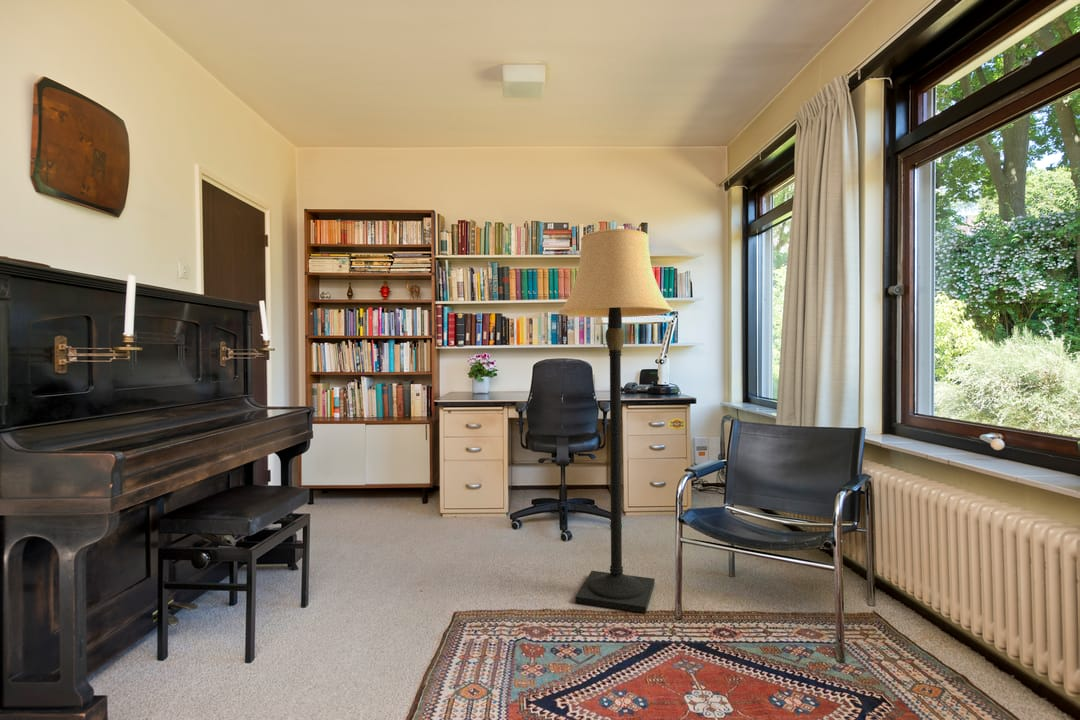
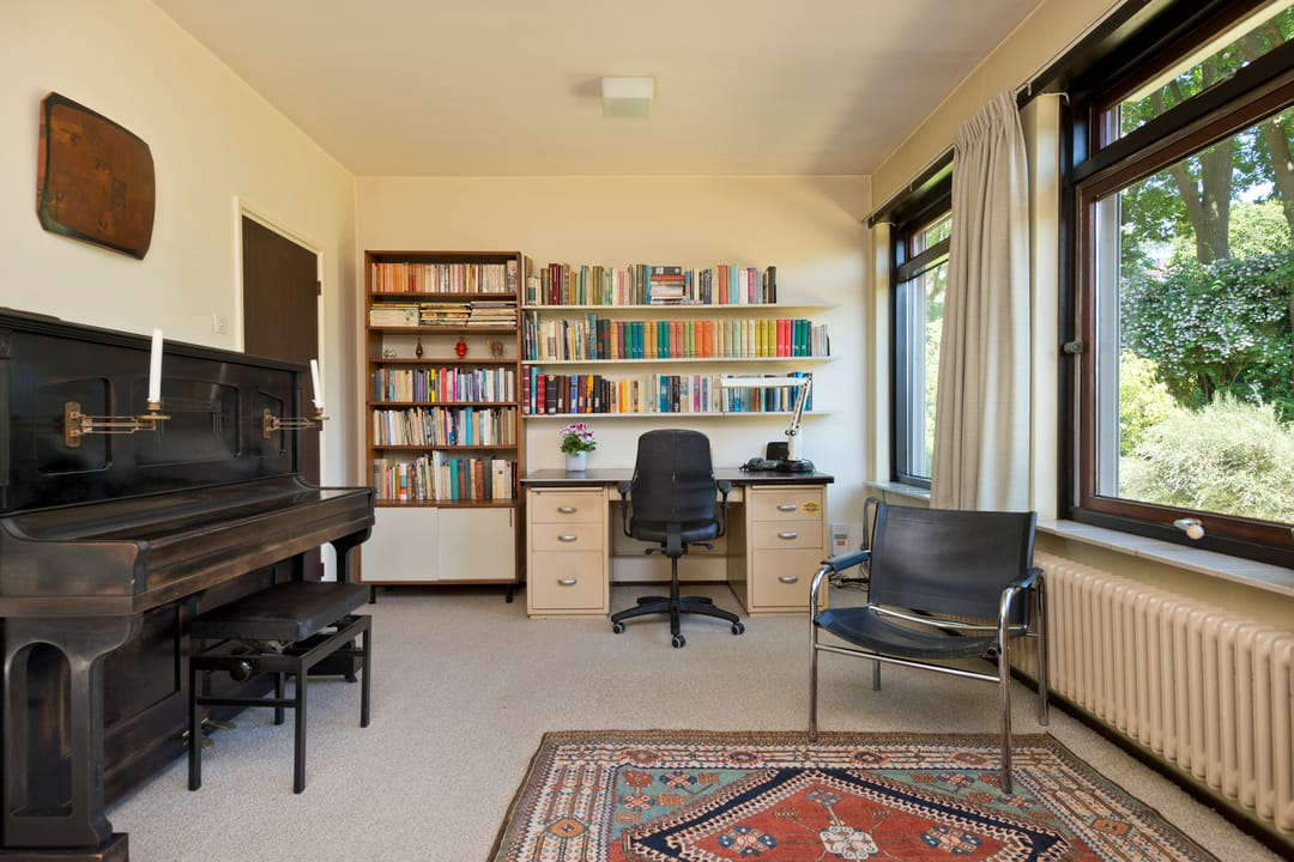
- lamp [558,228,674,614]
